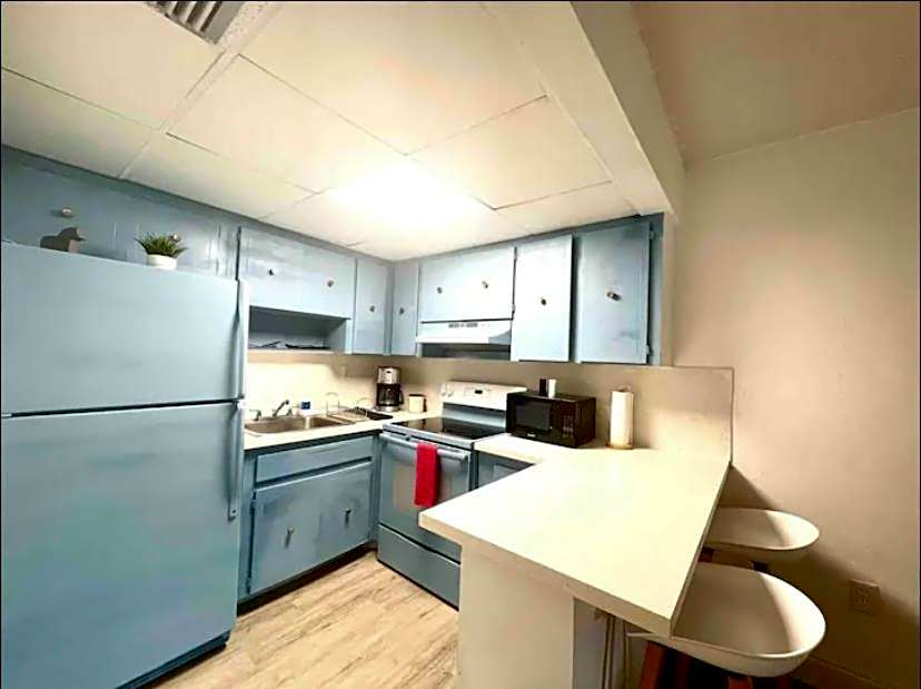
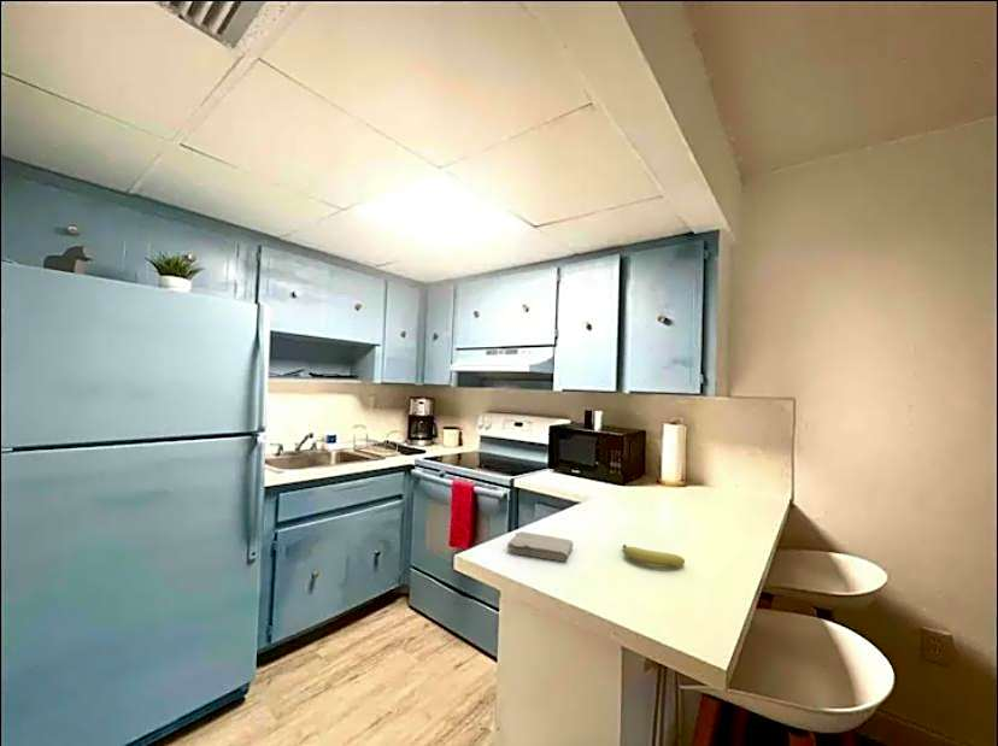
+ washcloth [506,530,575,562]
+ fruit [622,544,686,569]
